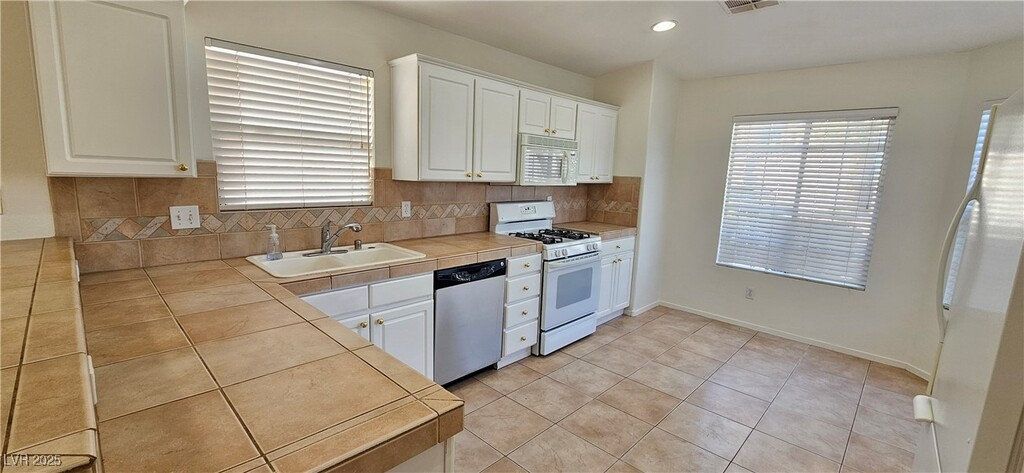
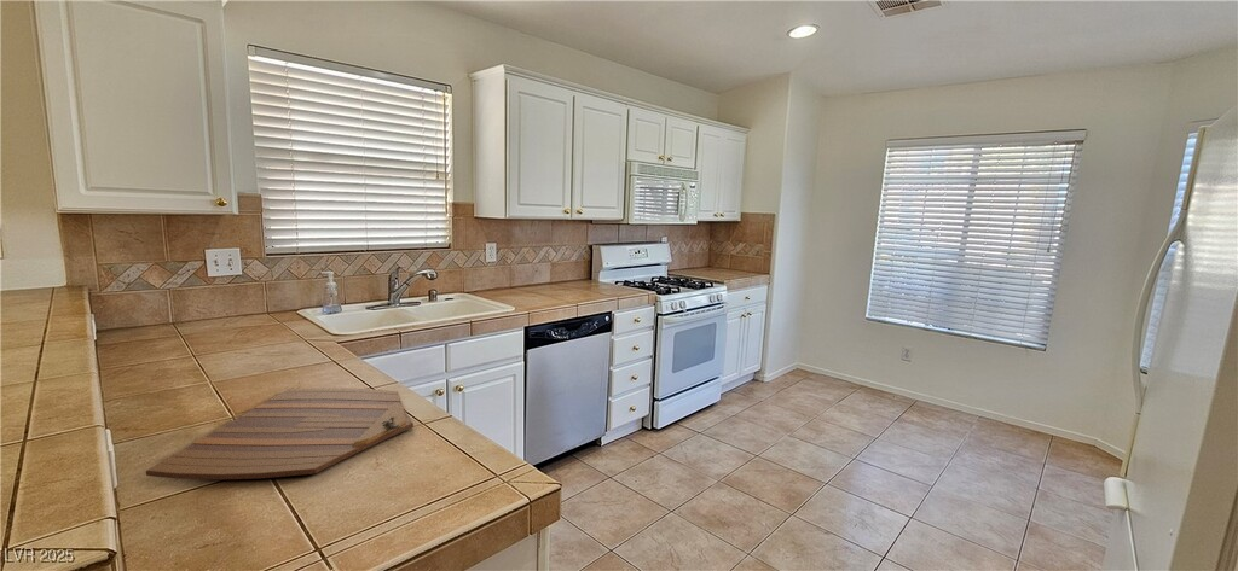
+ cutting board [145,386,415,480]
